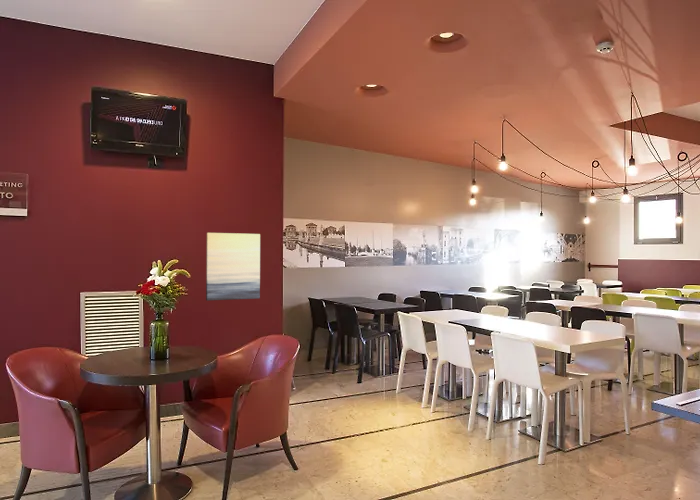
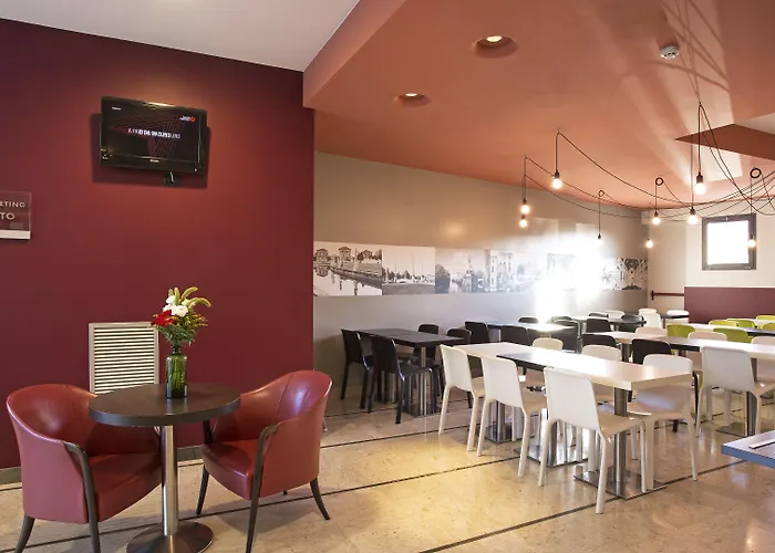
- wall art [205,232,261,302]
